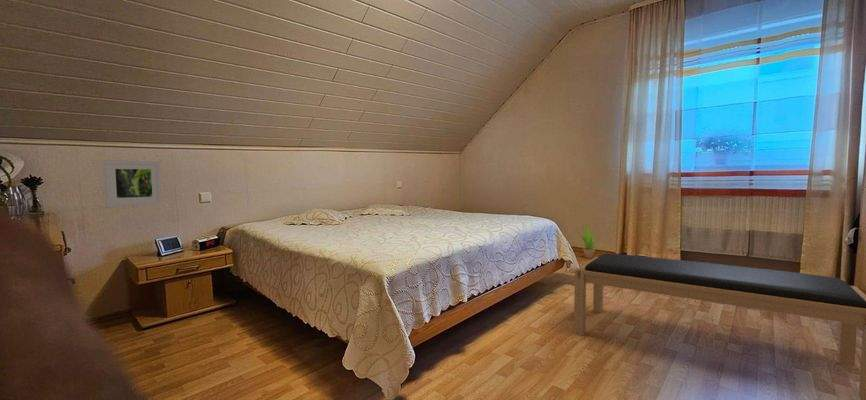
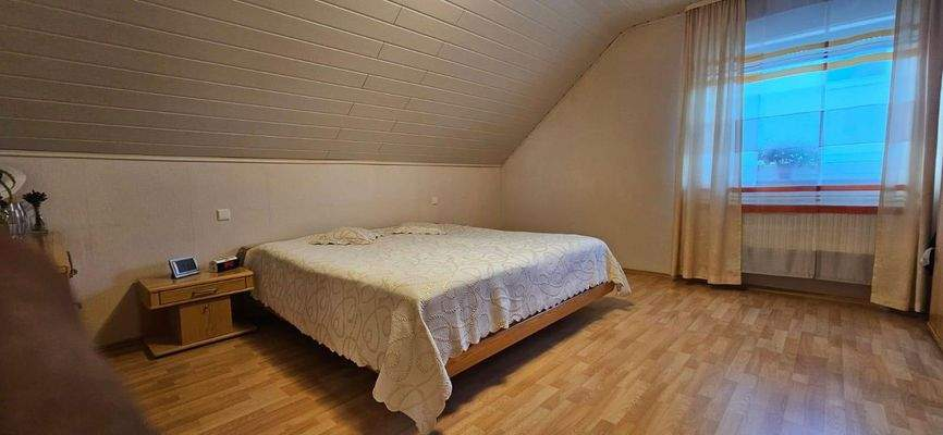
- potted plant [572,225,604,259]
- bench [573,252,866,400]
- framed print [103,159,163,208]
